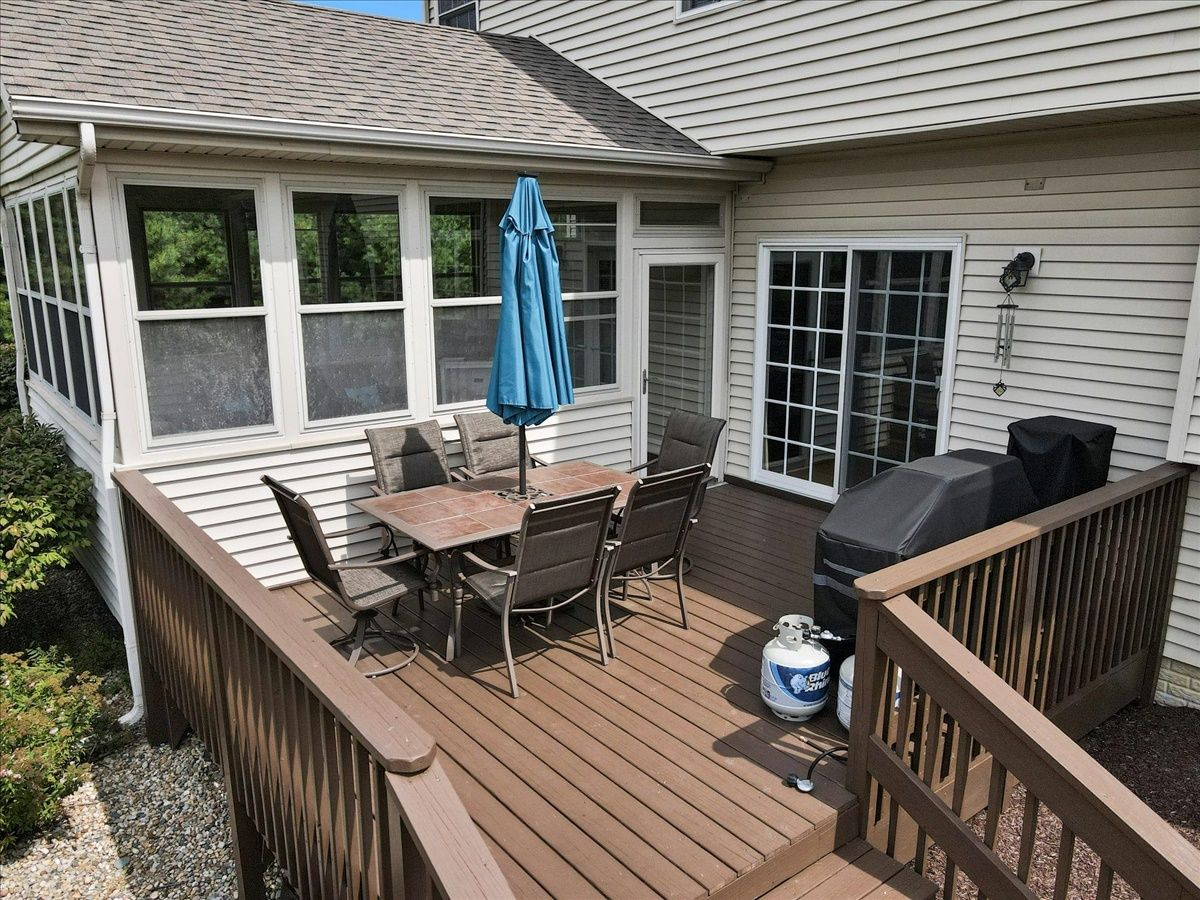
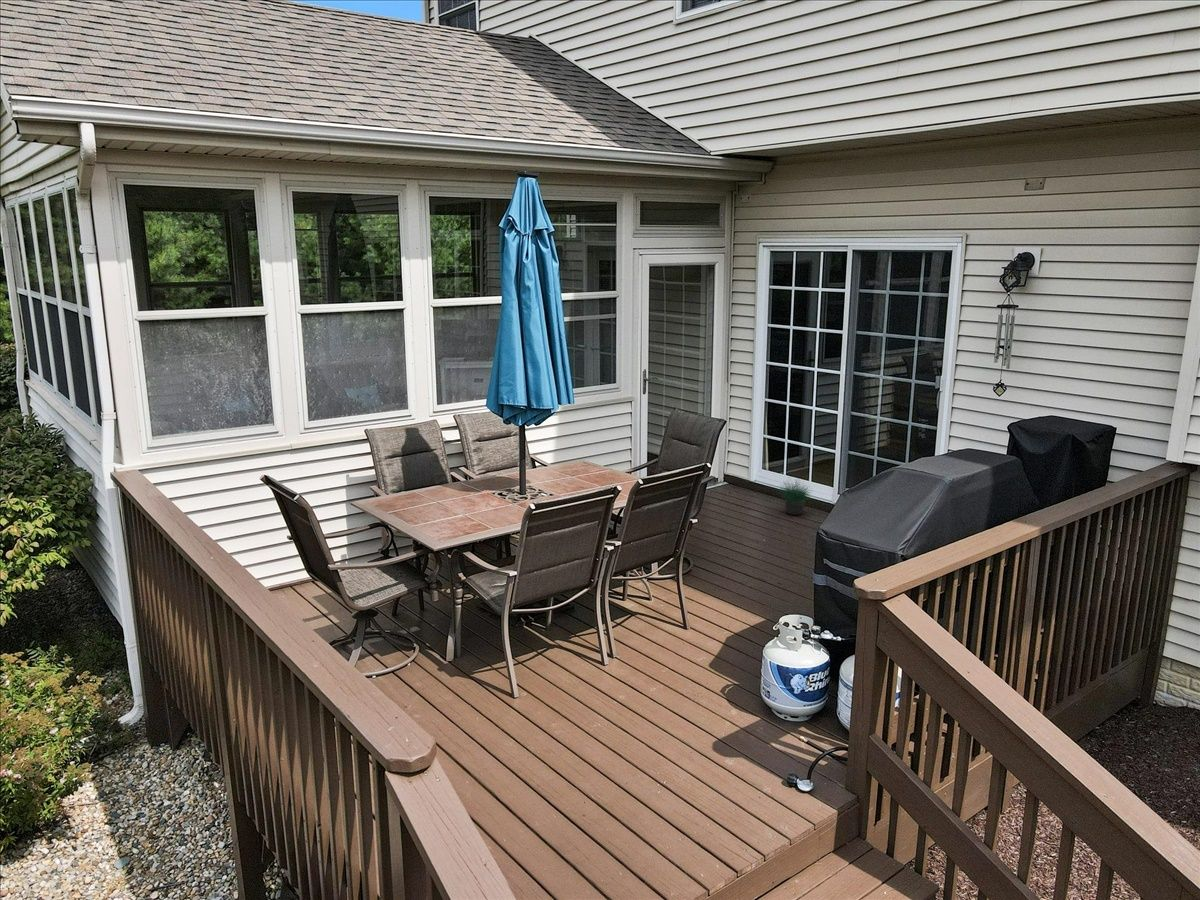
+ potted plant [774,473,815,516]
